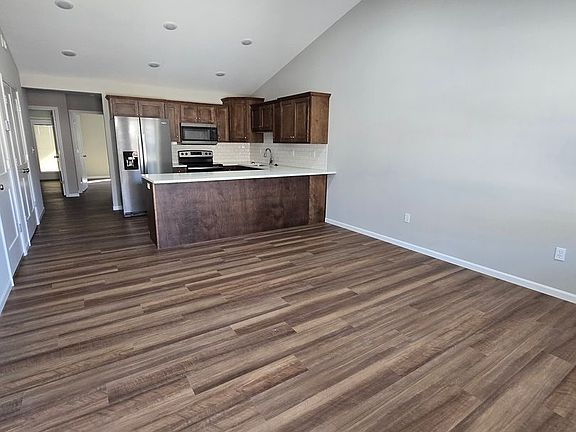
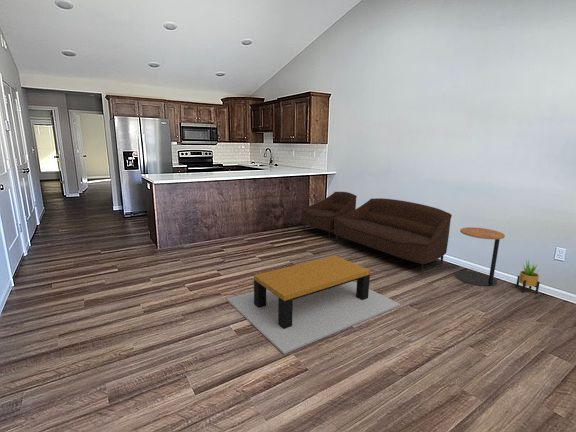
+ sofa [300,191,453,276]
+ potted plant [515,259,541,295]
+ coffee table [226,255,401,355]
+ side table [453,226,506,288]
